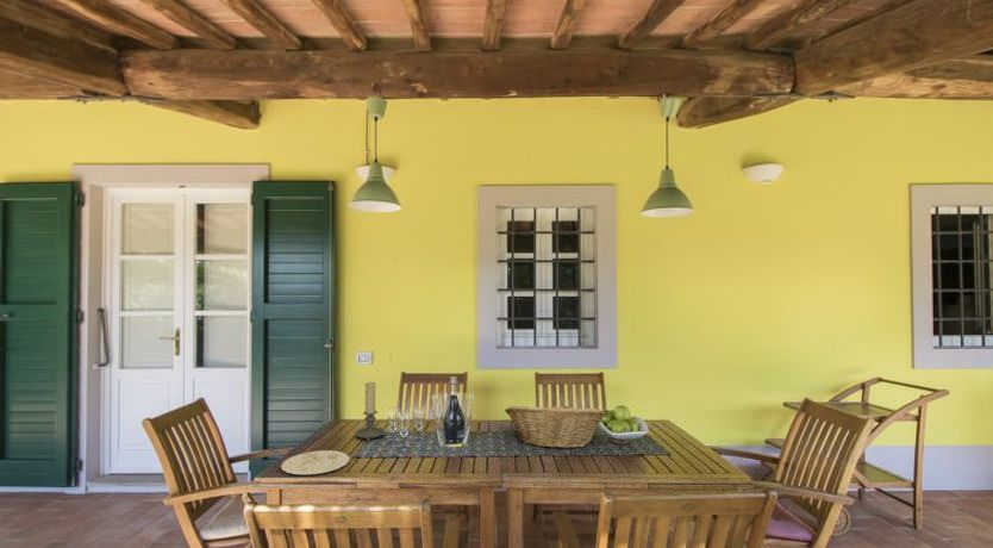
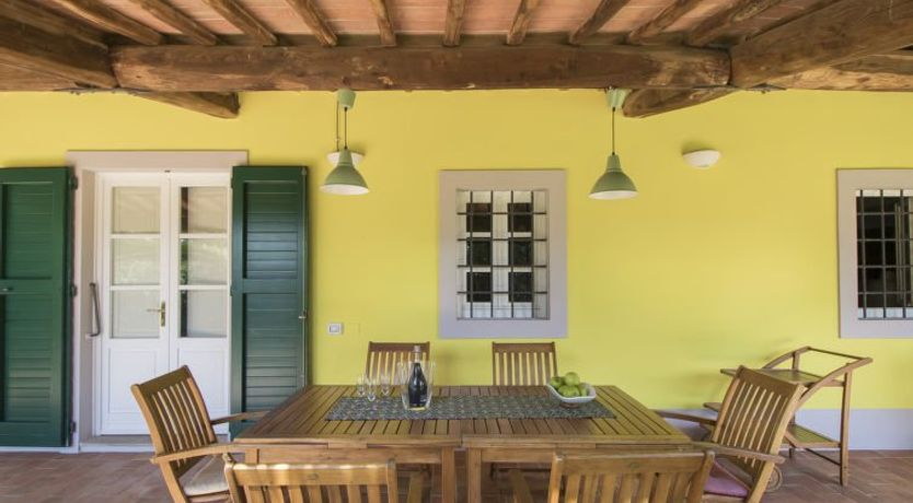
- fruit basket [504,400,606,449]
- plate [280,449,351,475]
- candle holder [354,381,386,443]
